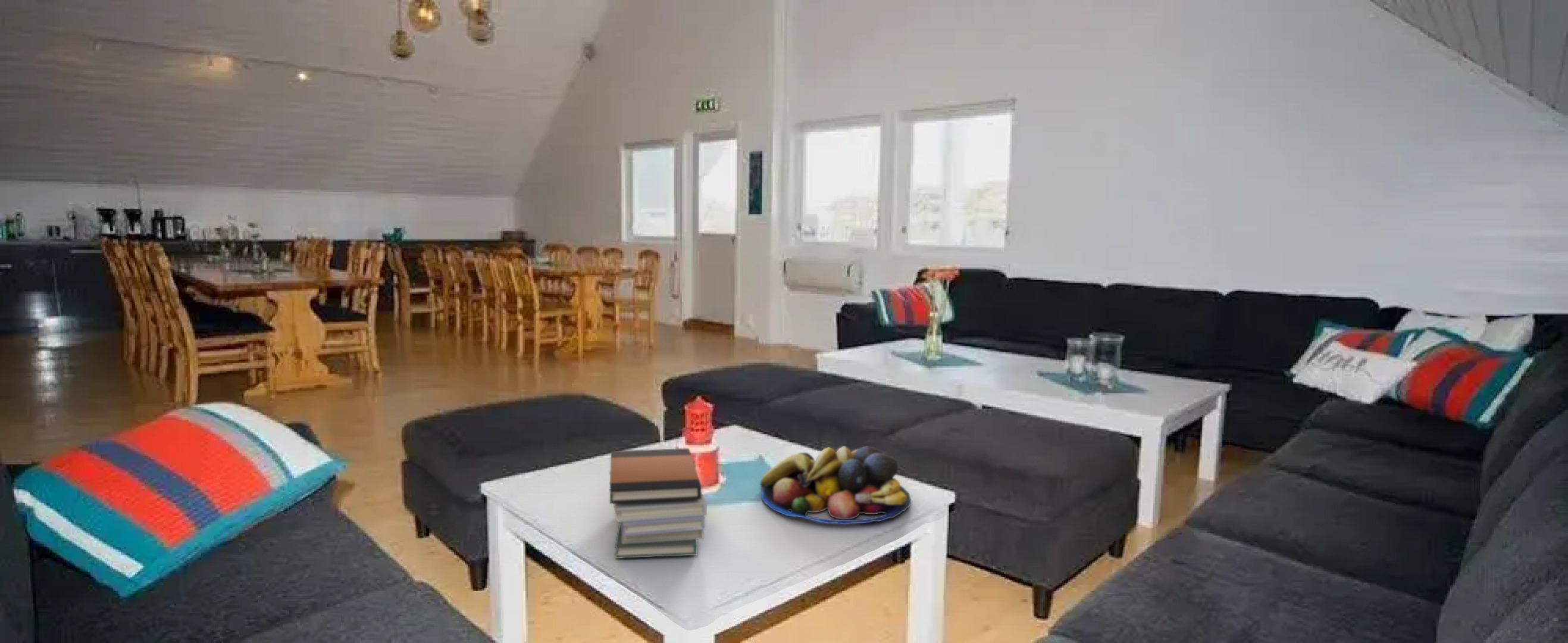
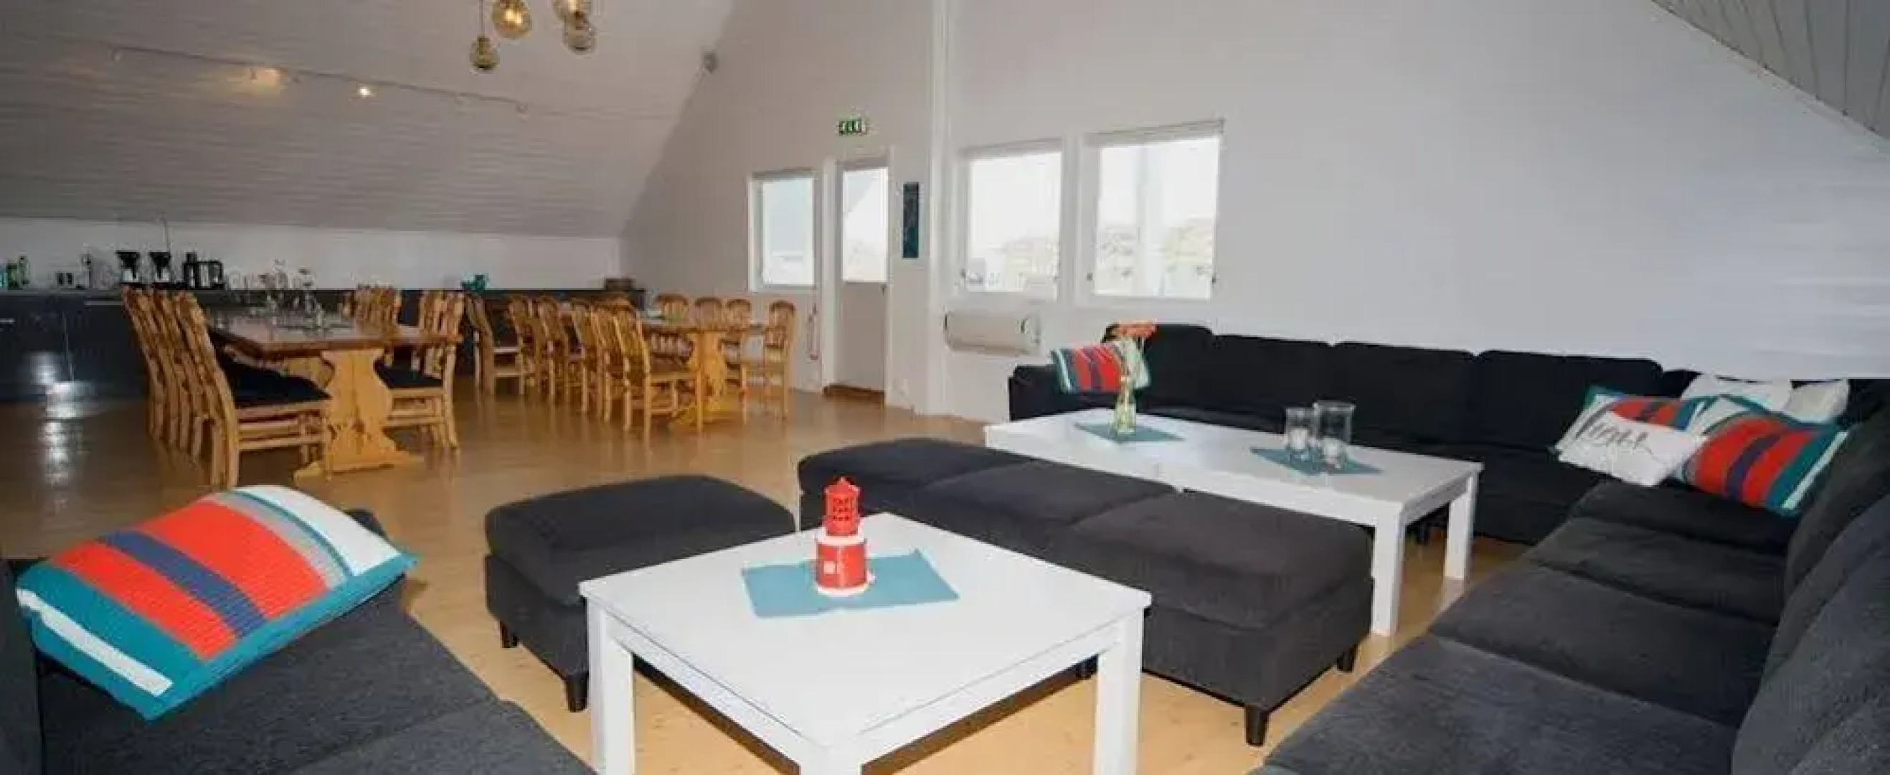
- book stack [609,448,708,559]
- fruit bowl [759,445,912,525]
